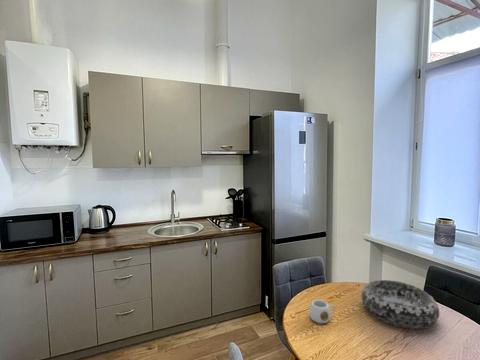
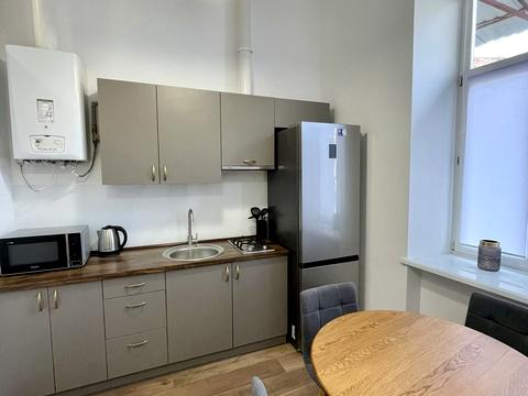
- decorative bowl [361,279,440,330]
- mug [308,299,336,324]
